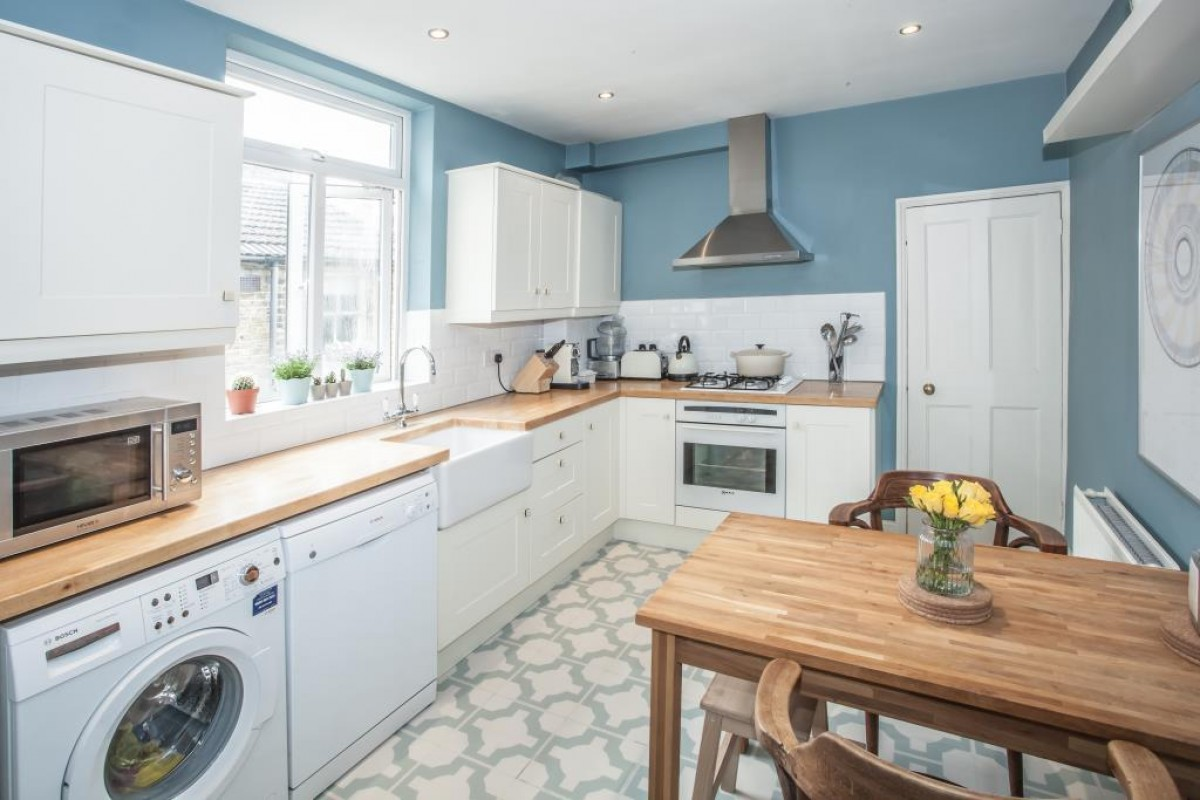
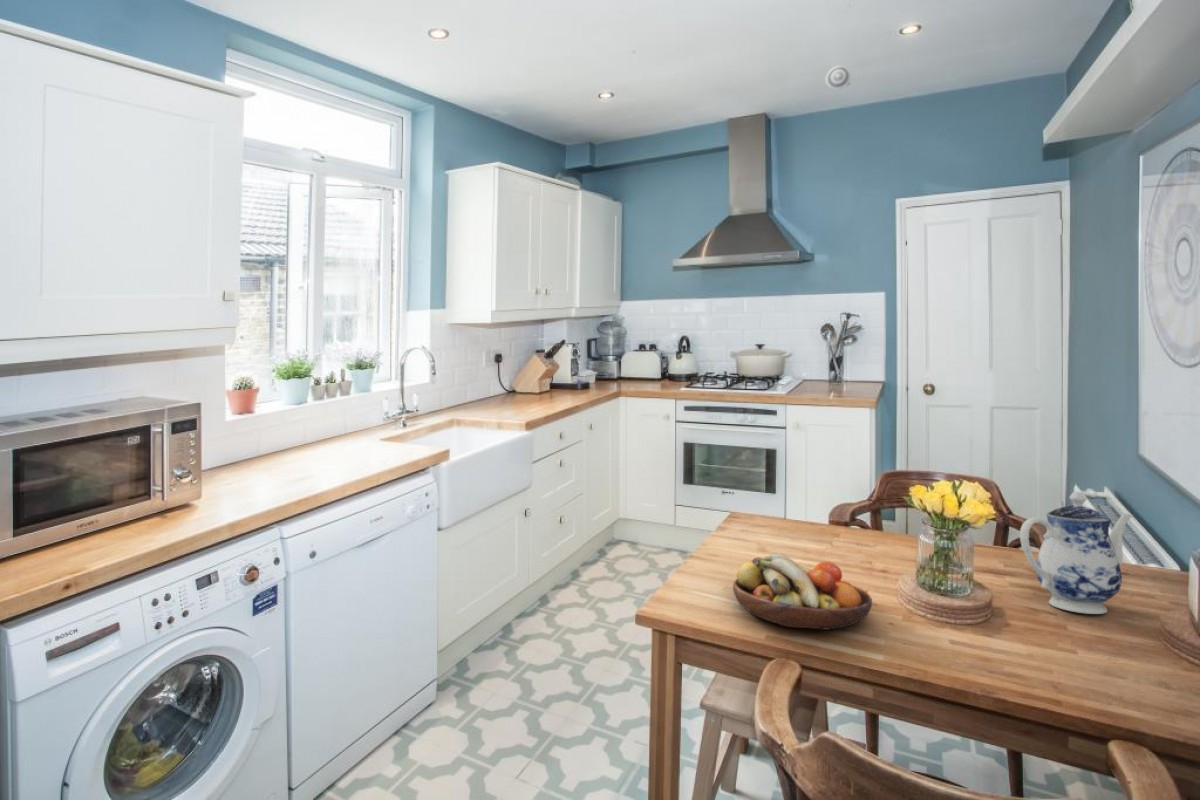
+ fruit bowl [732,552,873,631]
+ smoke detector [824,64,852,91]
+ teapot [1019,491,1134,615]
